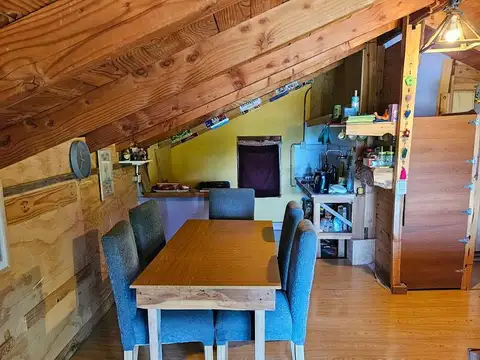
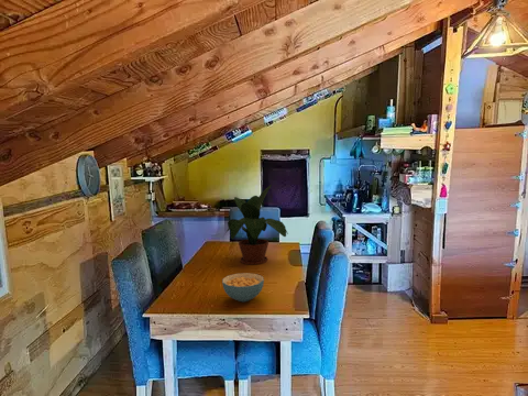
+ cereal bowl [221,272,265,302]
+ potted plant [222,184,289,265]
